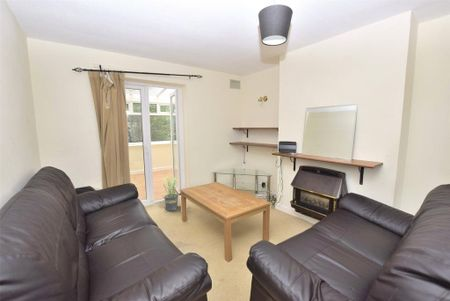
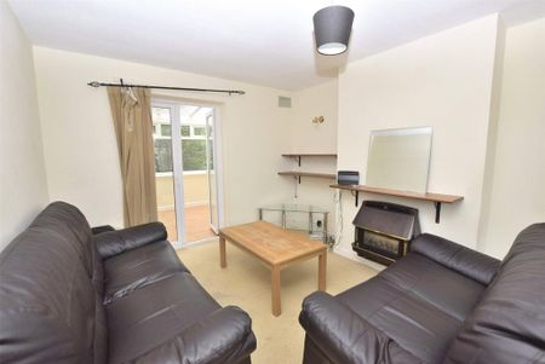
- potted plant [156,170,183,211]
